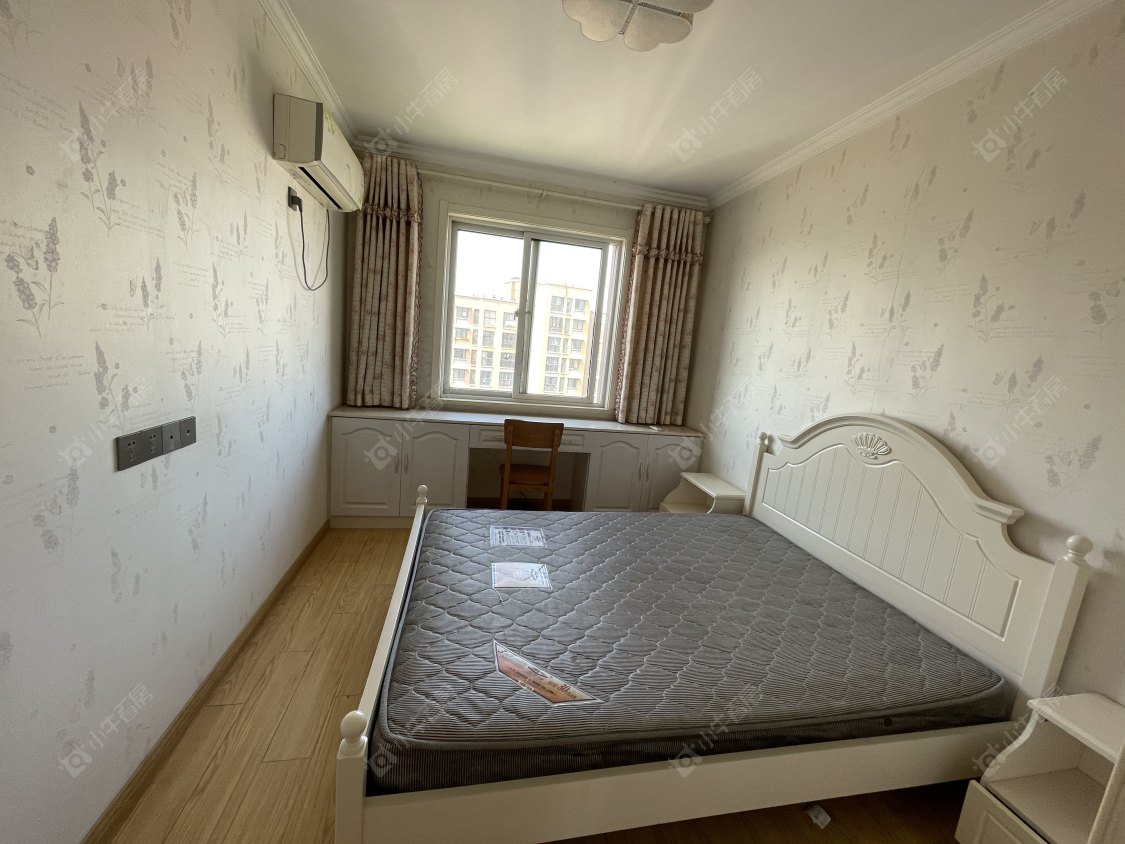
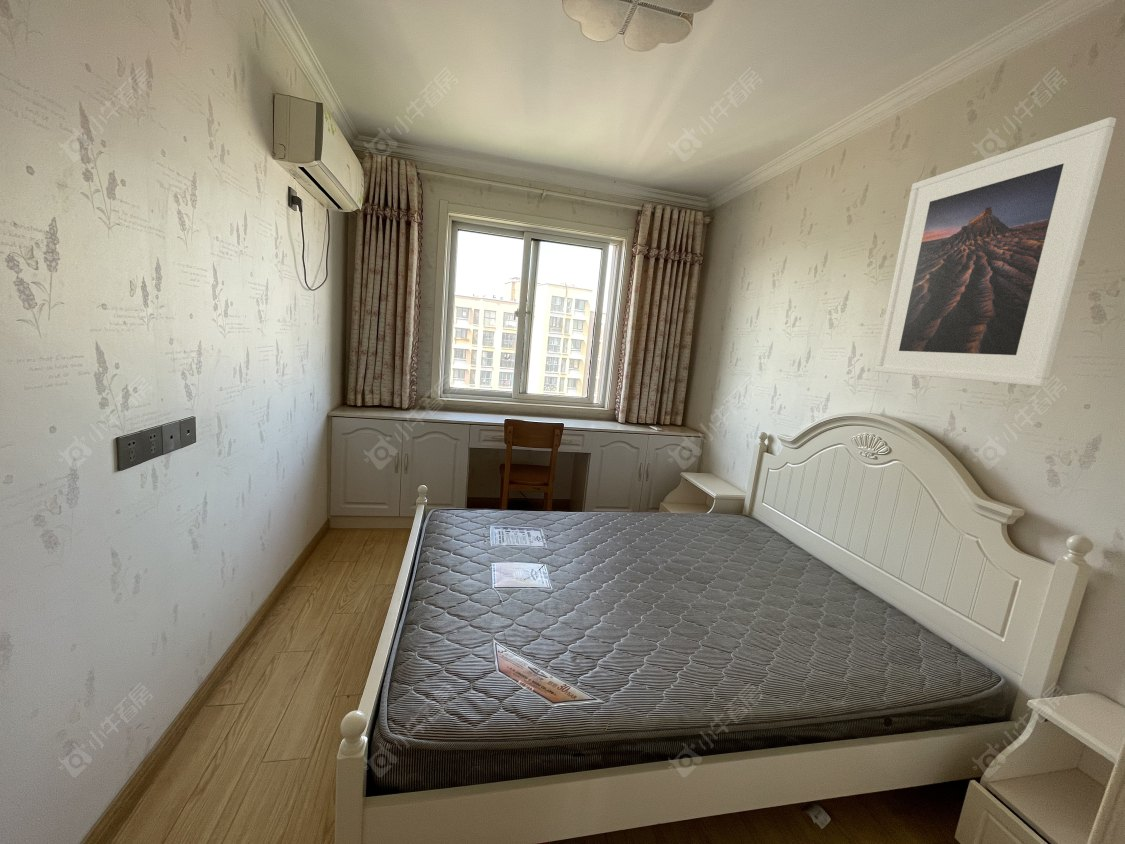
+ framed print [874,116,1117,388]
